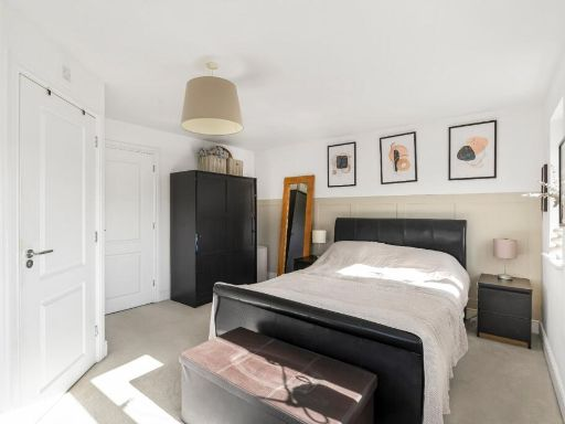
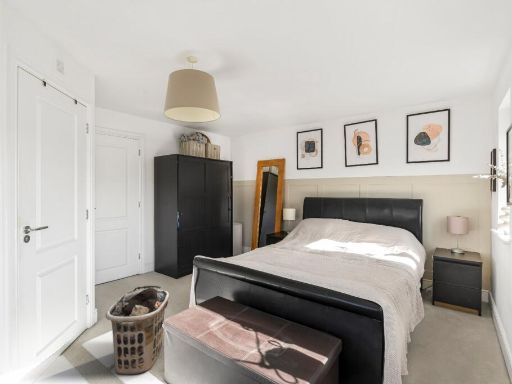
+ clothes hamper [105,285,171,376]
